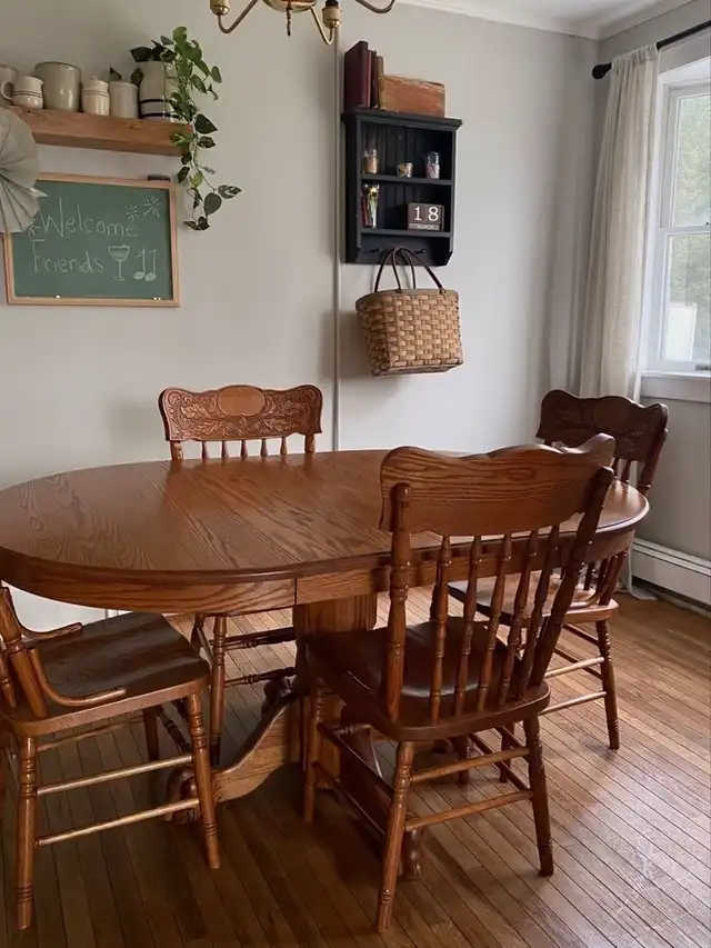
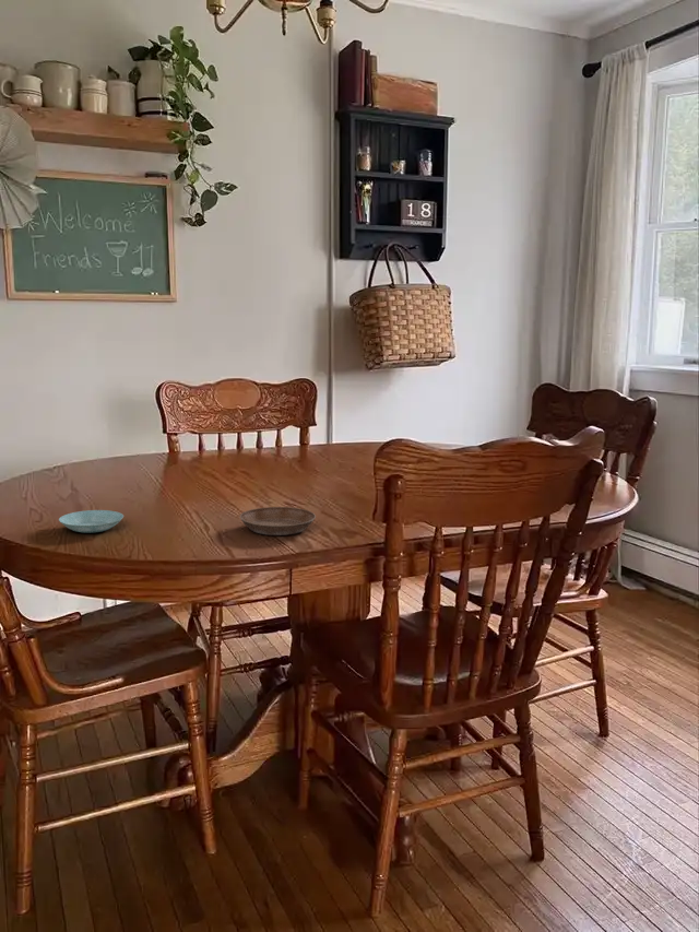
+ saucer [58,509,125,534]
+ saucer [239,506,317,536]
